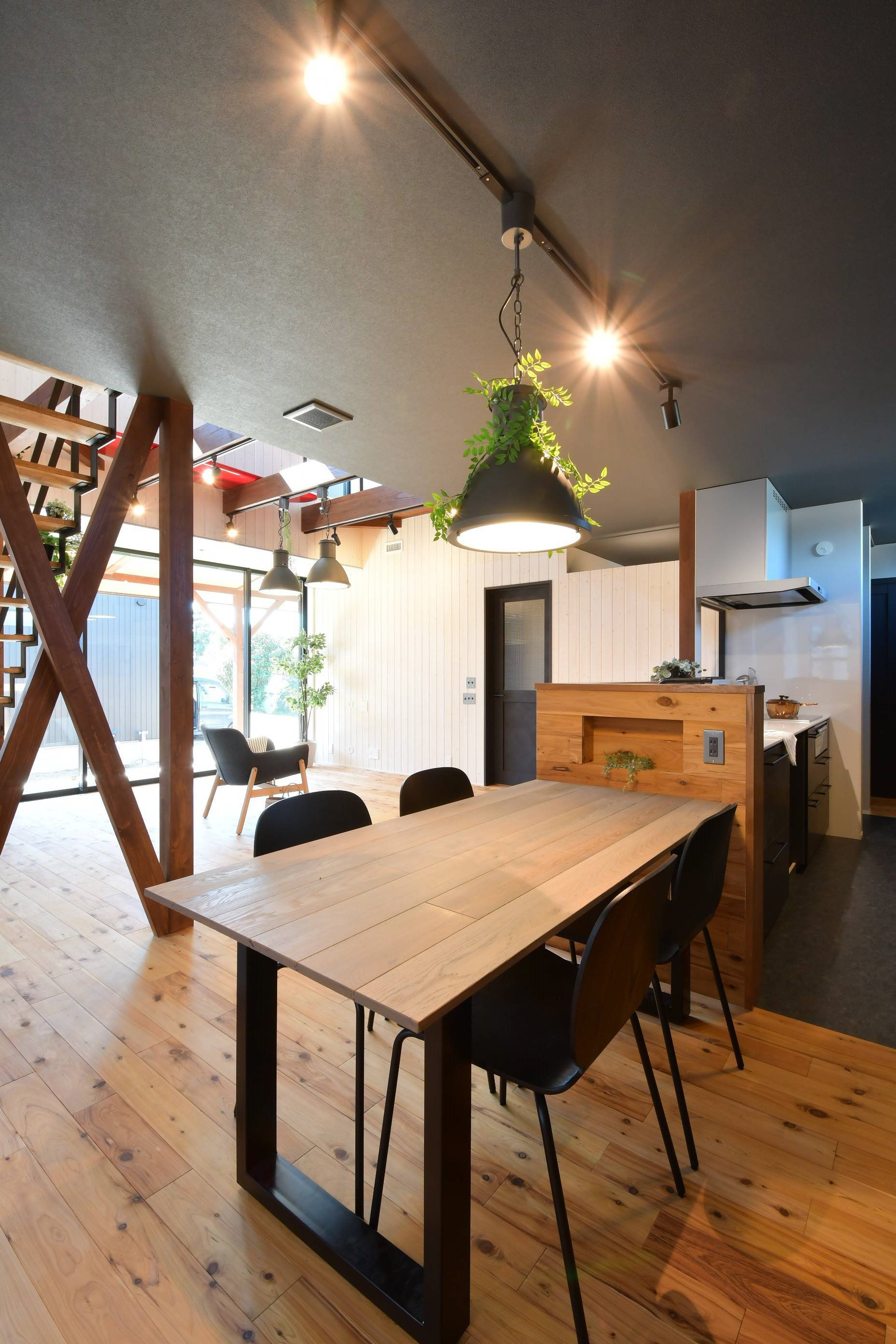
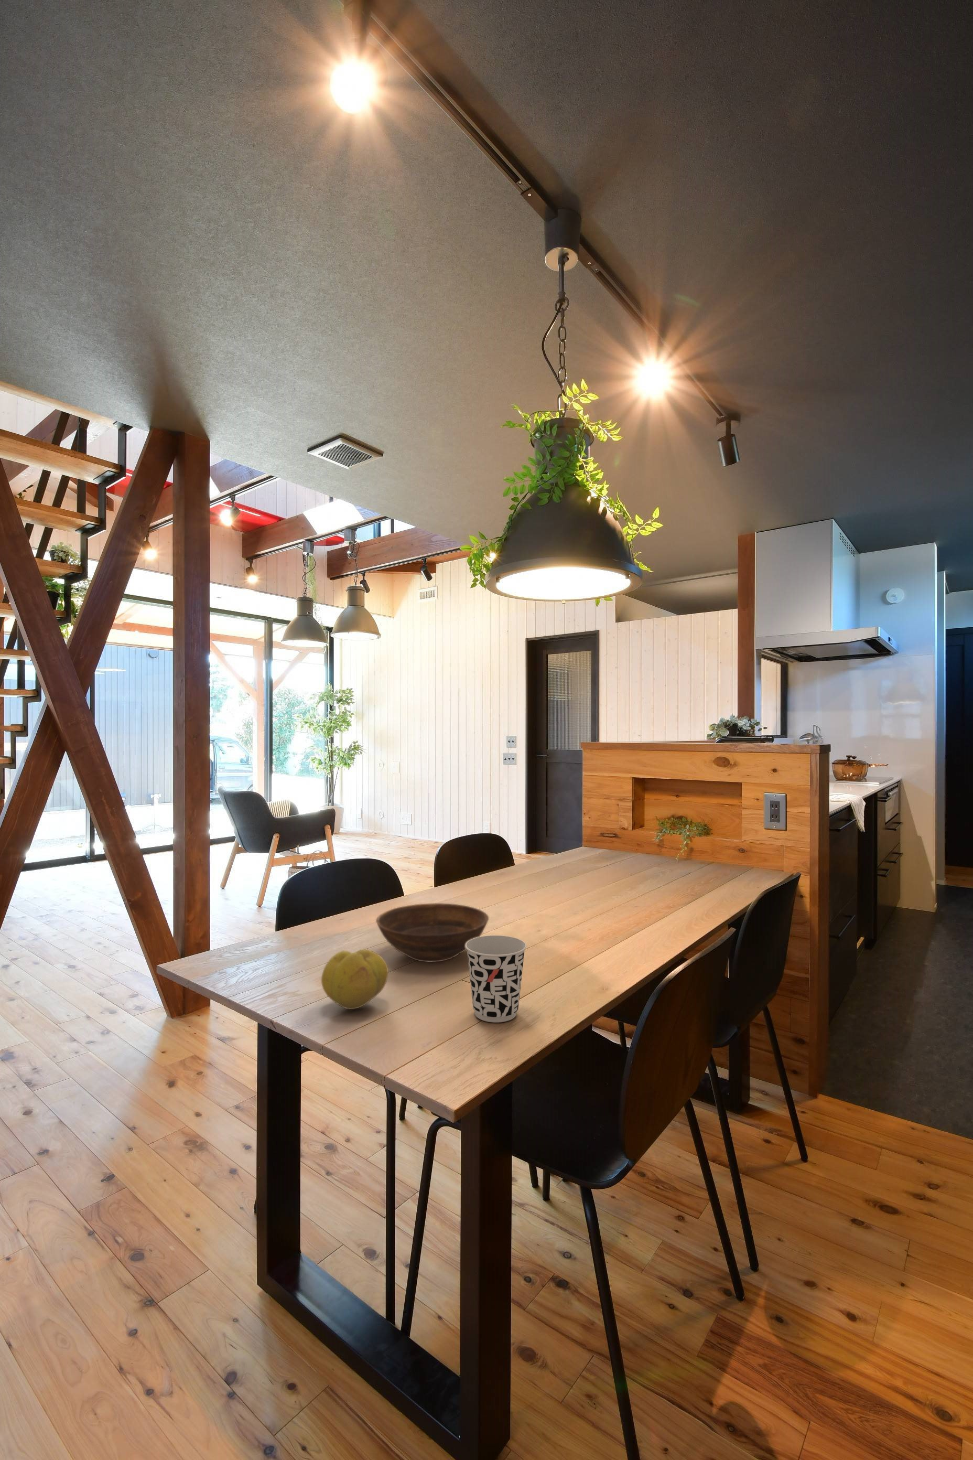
+ fruit [320,948,389,1010]
+ cup [466,935,527,1023]
+ bowl [376,903,490,962]
